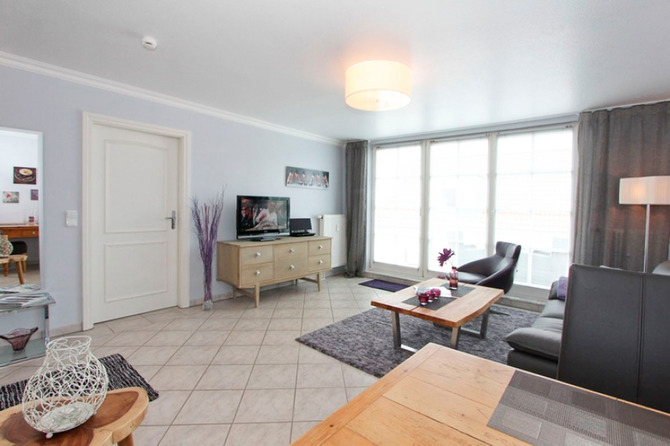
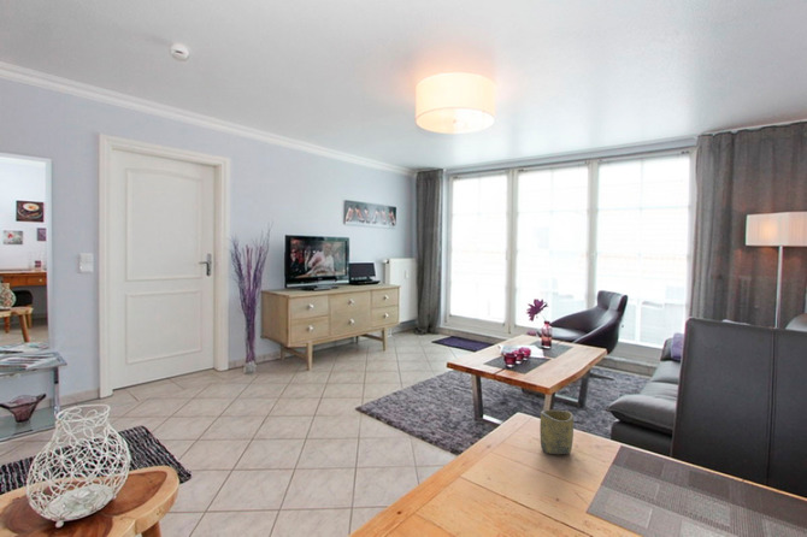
+ cup [538,409,575,455]
